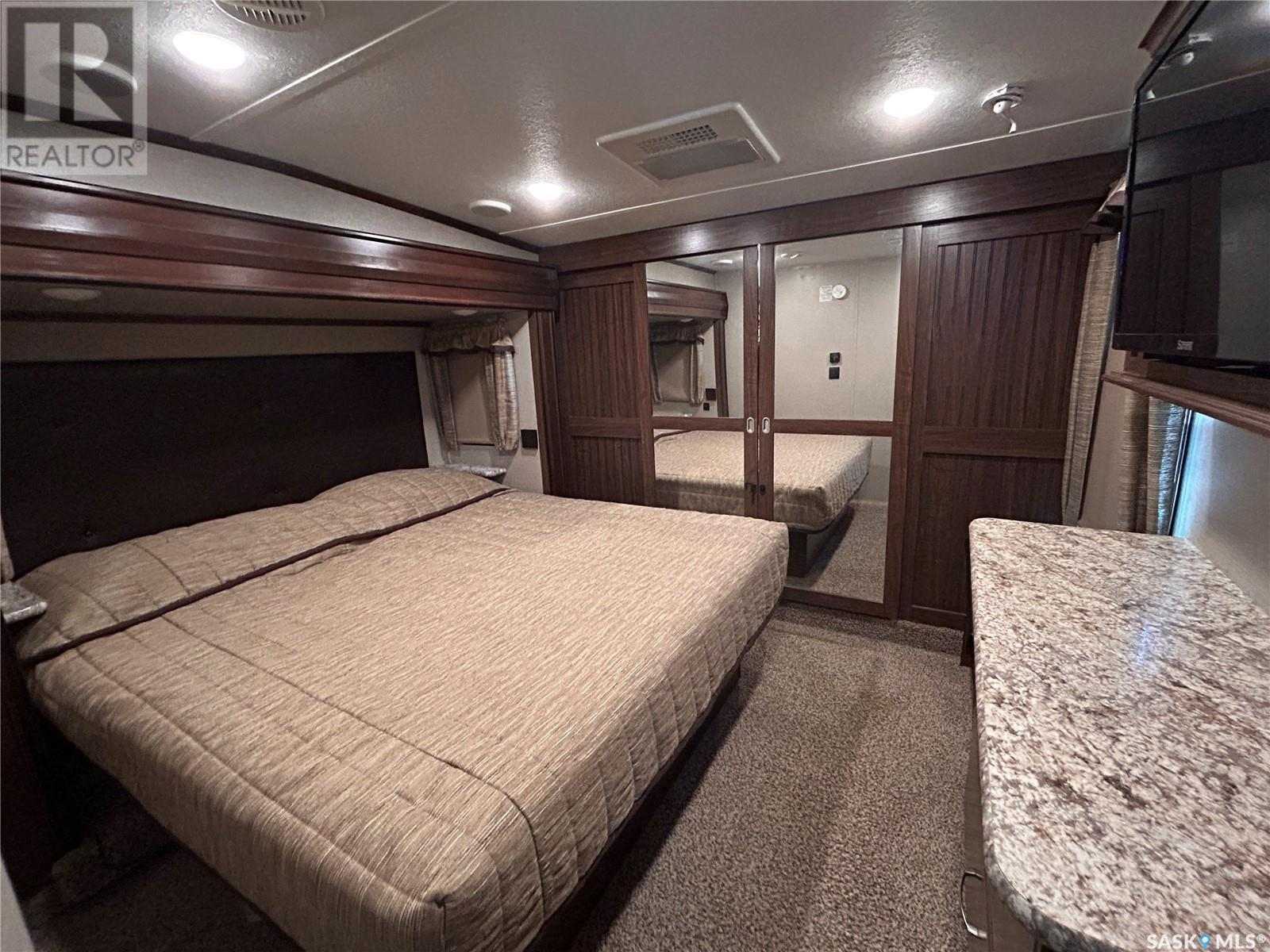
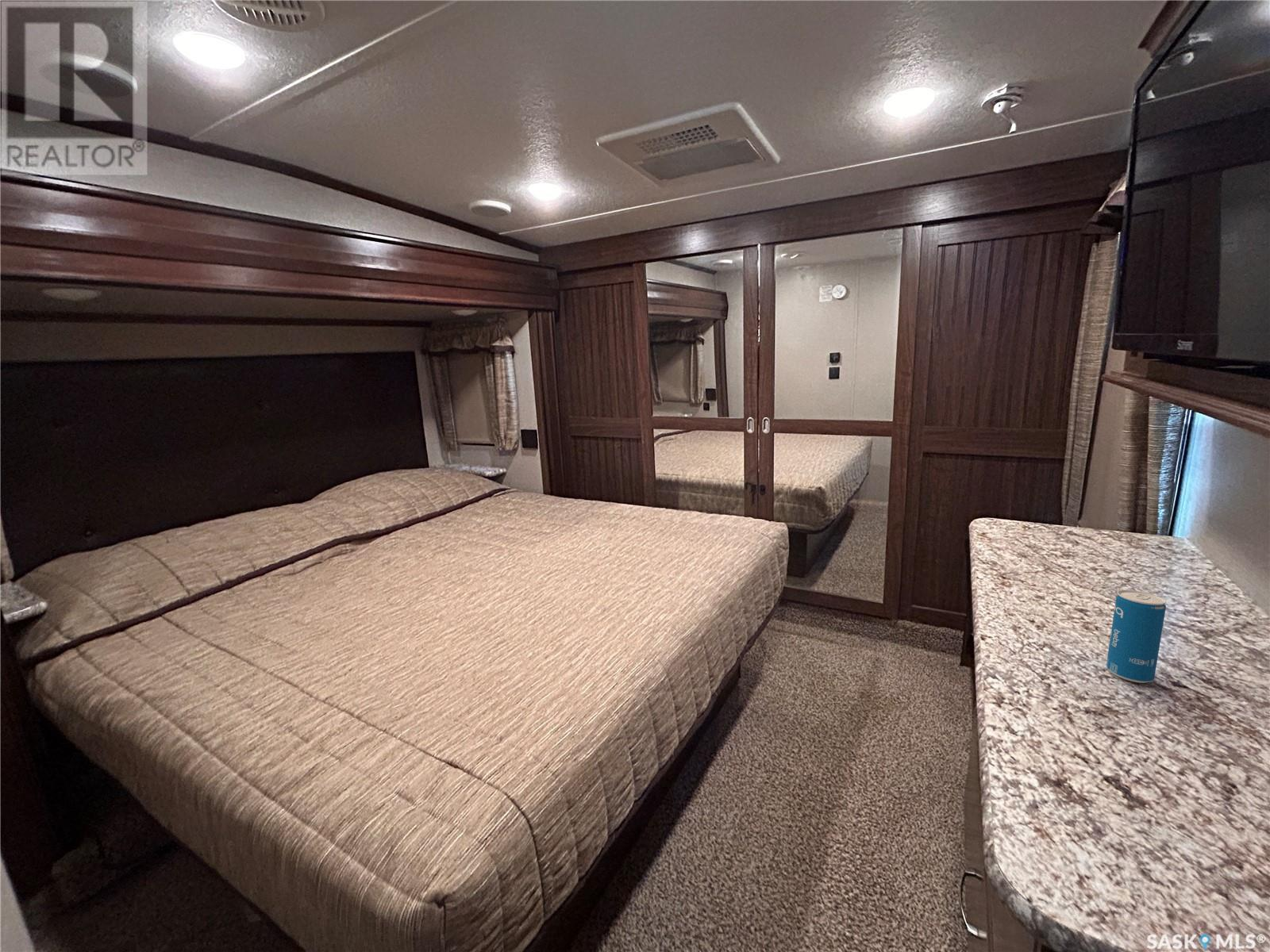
+ beverage can [1106,589,1167,684]
